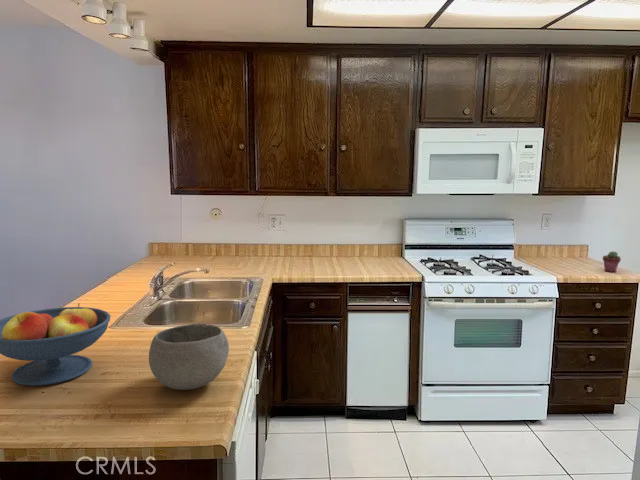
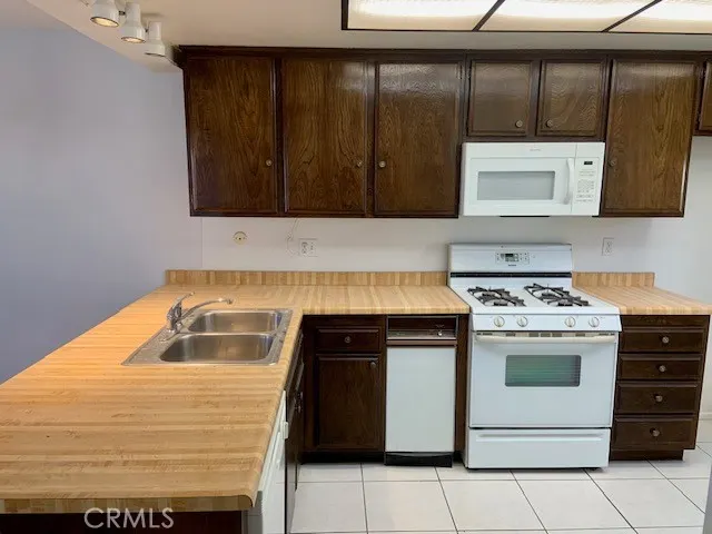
- potted succulent [602,250,622,273]
- bowl [148,322,230,391]
- fruit bowl [0,302,112,387]
